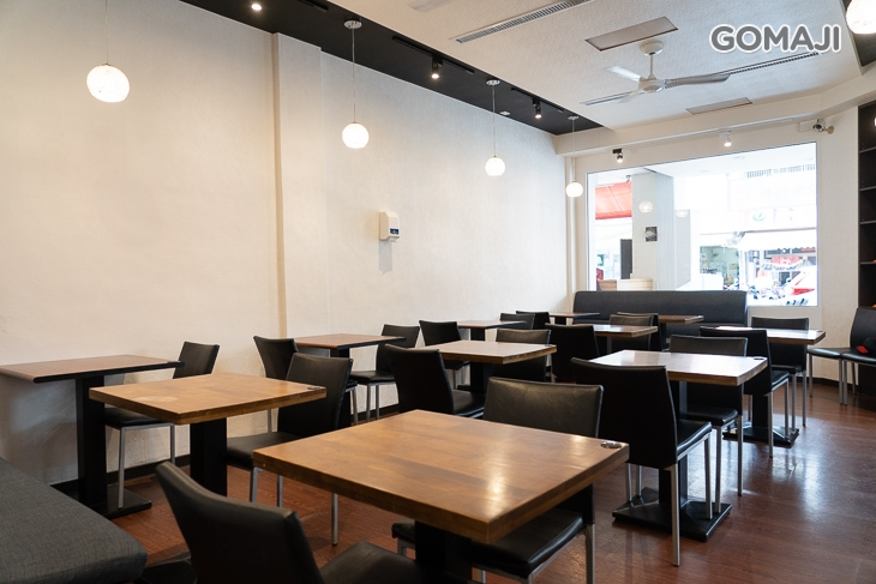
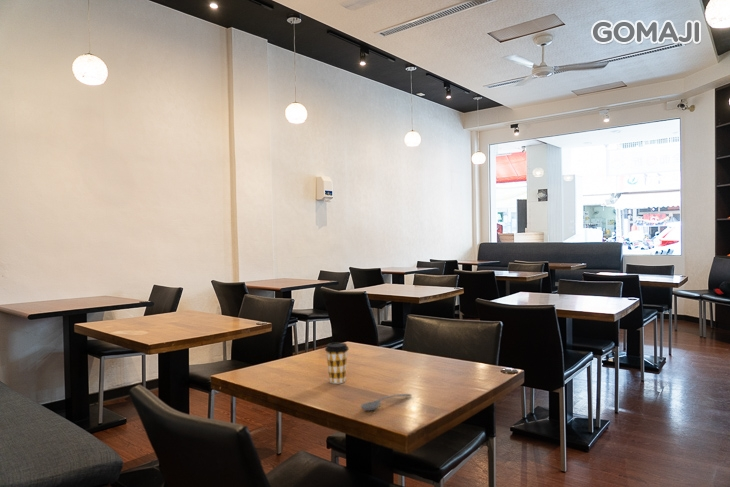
+ coffee cup [324,342,350,384]
+ soupspoon [359,393,413,411]
